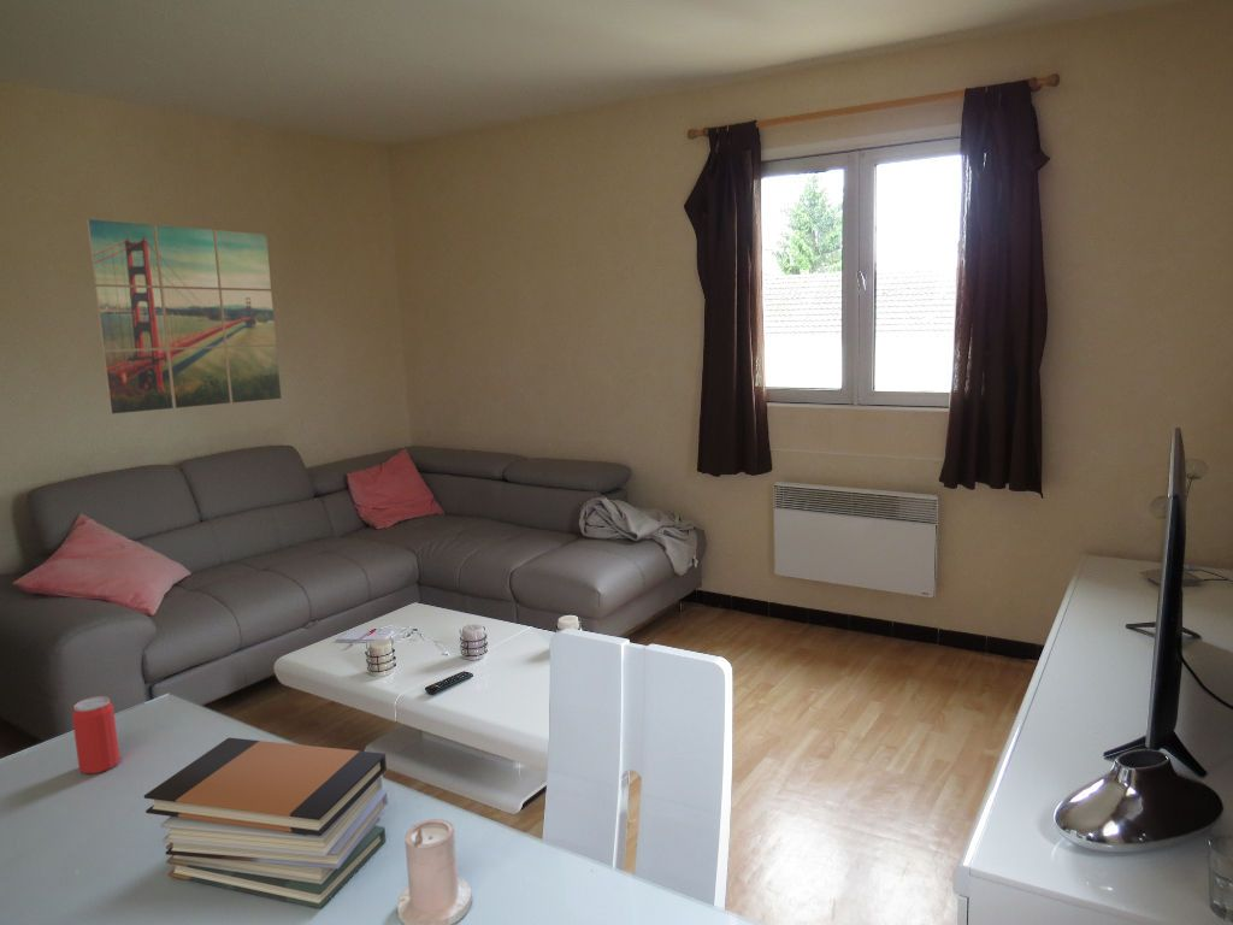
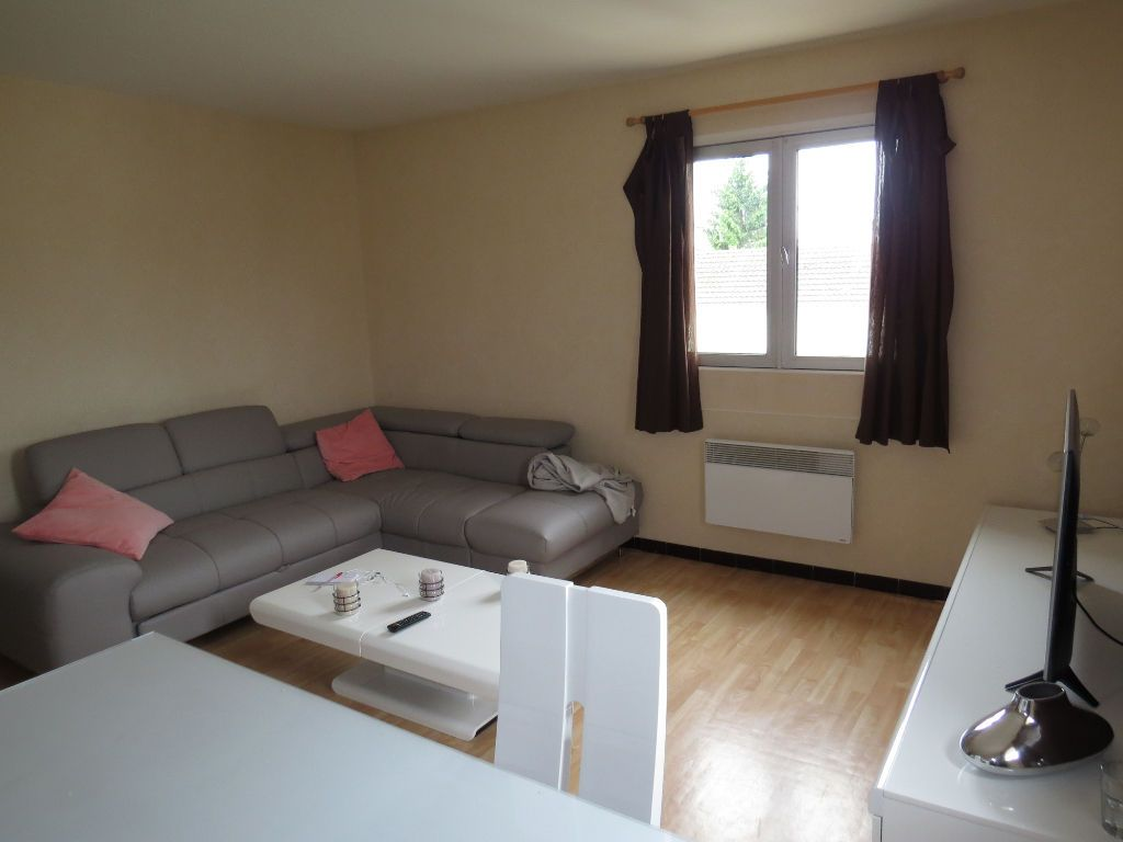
- wall art [85,218,282,416]
- candle [396,818,473,925]
- beverage can [71,695,122,774]
- book stack [143,736,390,909]
